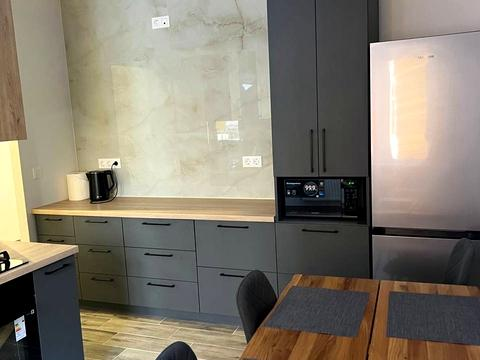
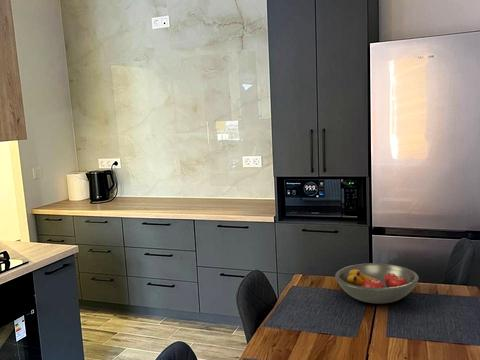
+ fruit bowl [334,262,420,305]
